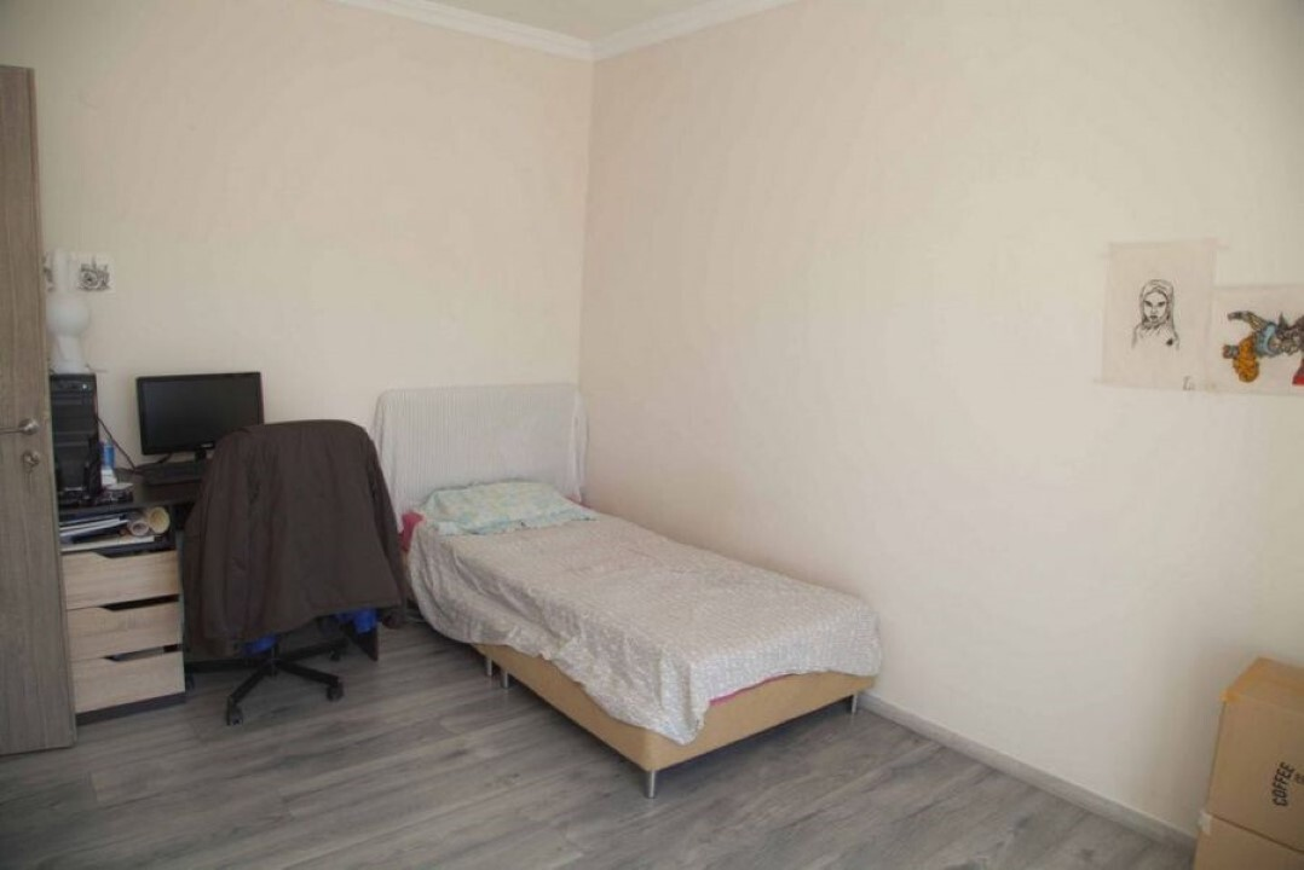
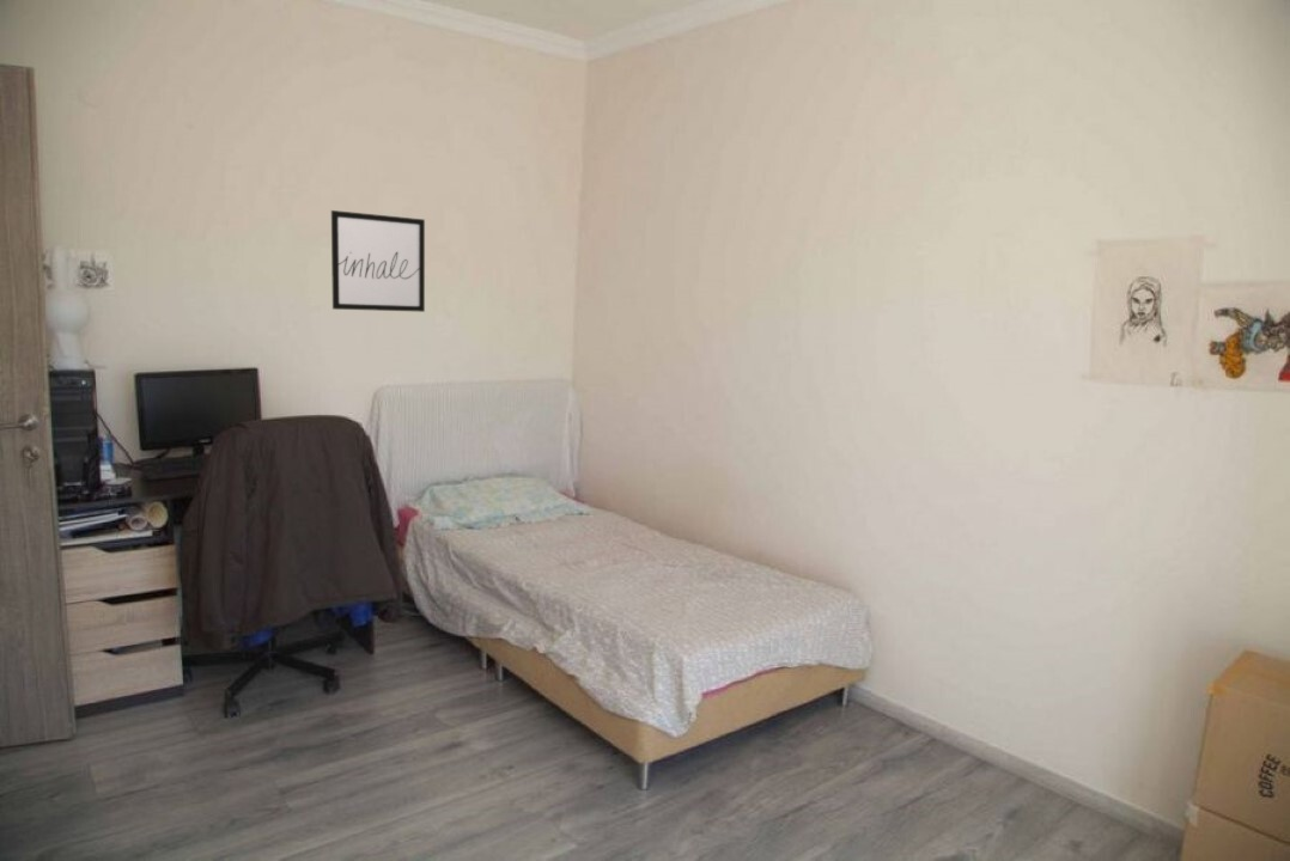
+ wall art [330,209,426,313]
